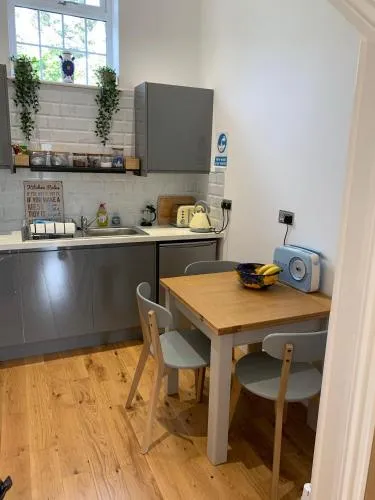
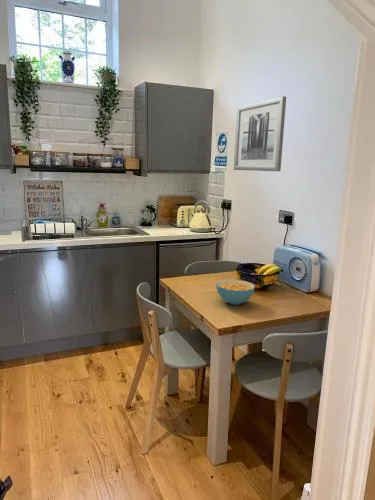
+ cereal bowl [215,279,256,306]
+ wall art [233,95,287,172]
